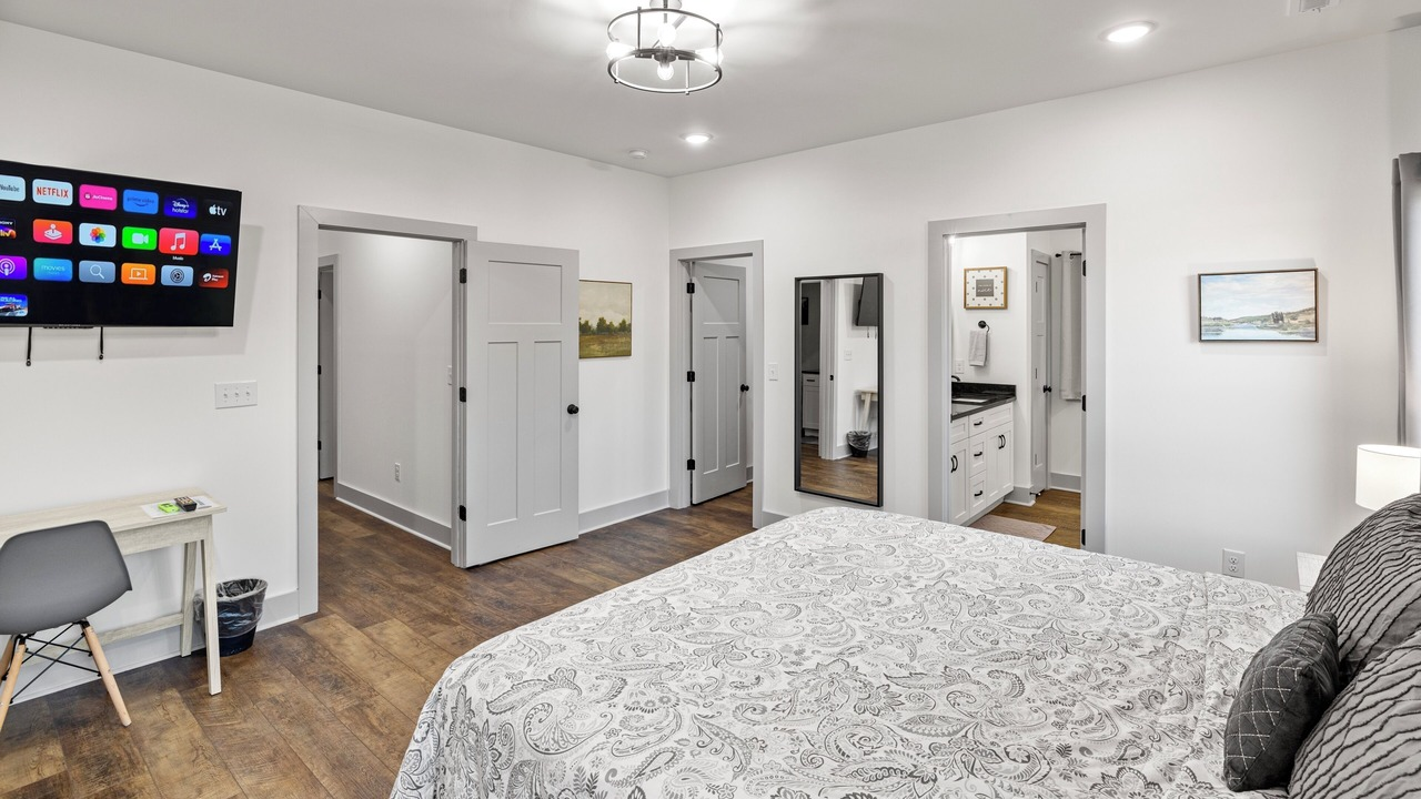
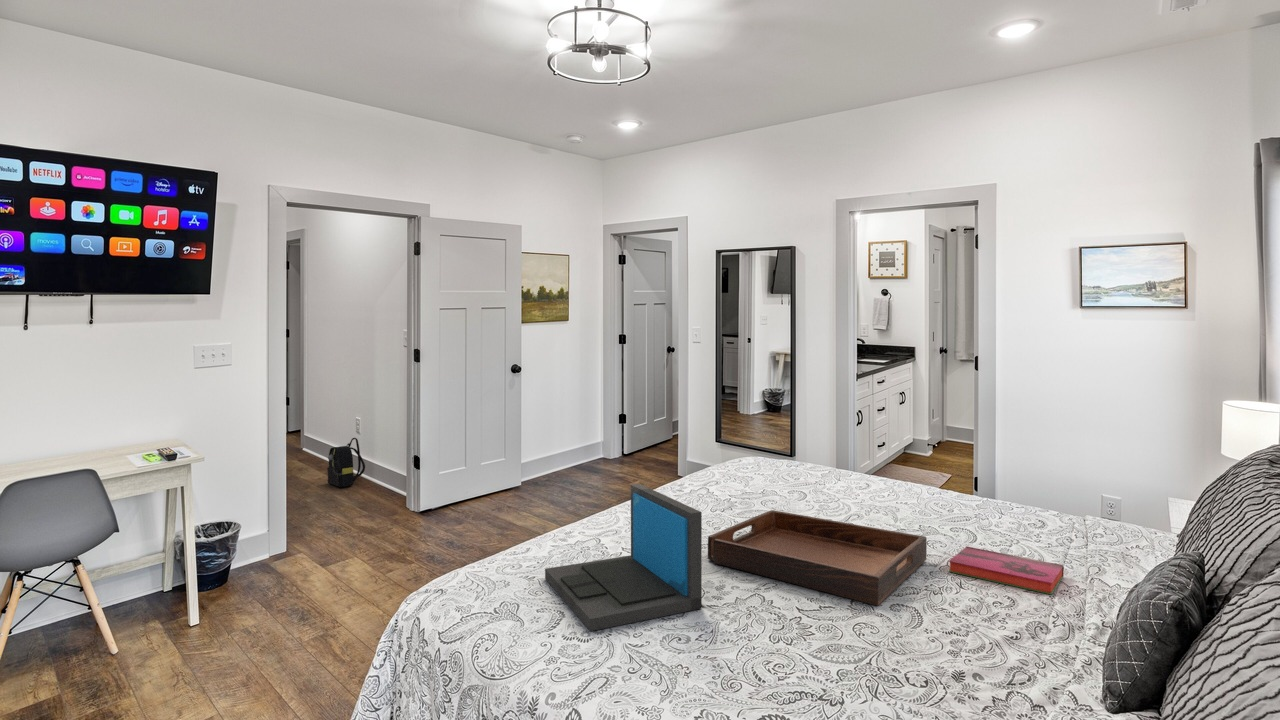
+ laptop [544,483,703,632]
+ hardback book [948,545,1065,596]
+ backpack [326,437,366,488]
+ serving tray [707,509,928,607]
